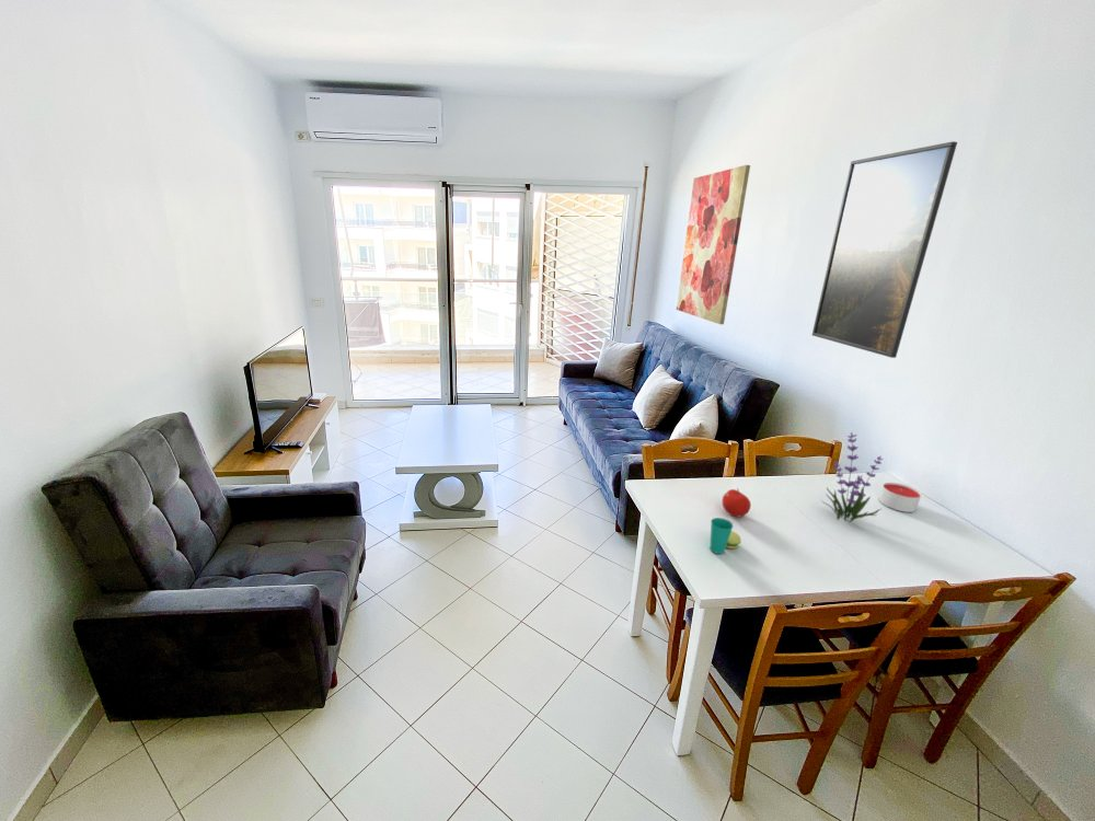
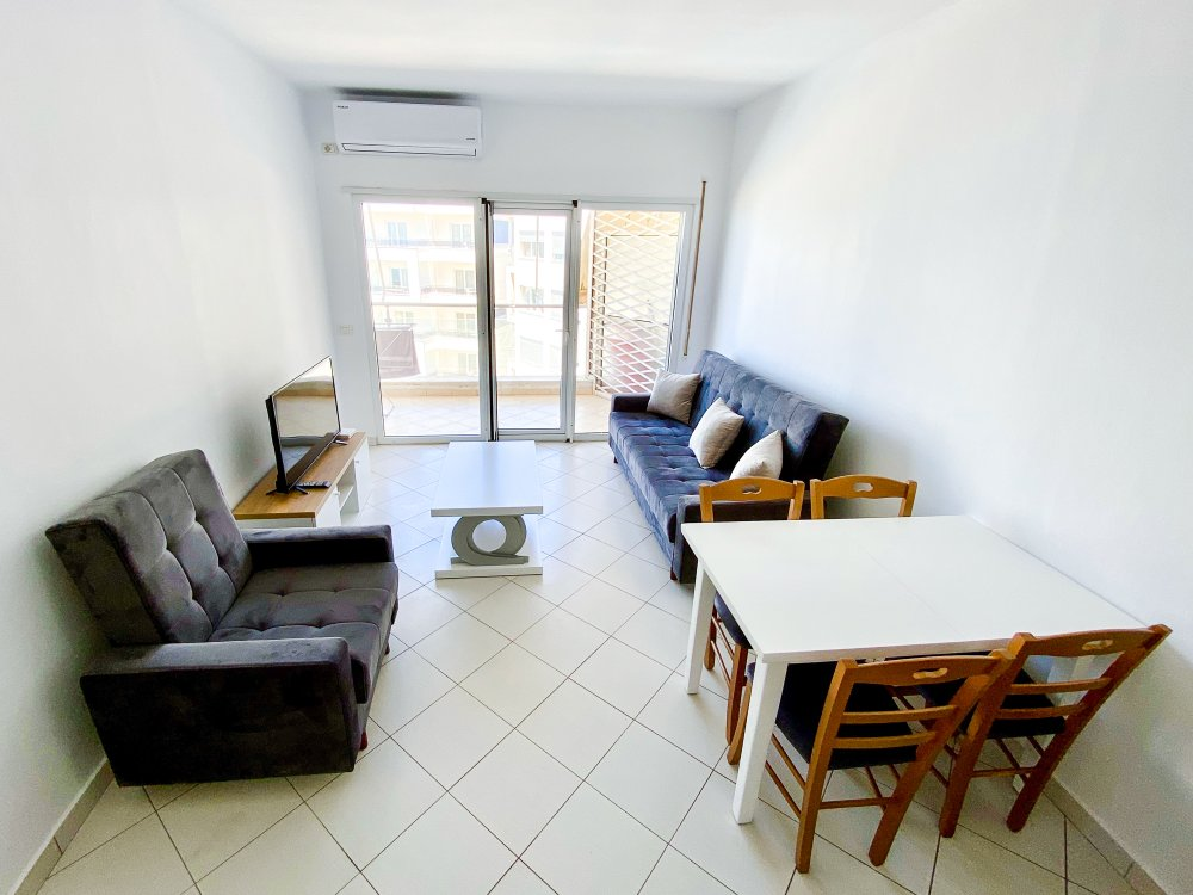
- plant [821,431,885,523]
- wall art [676,164,751,325]
- cup [708,517,742,555]
- candle [878,482,922,513]
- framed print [811,140,958,359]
- fruit [721,487,752,518]
